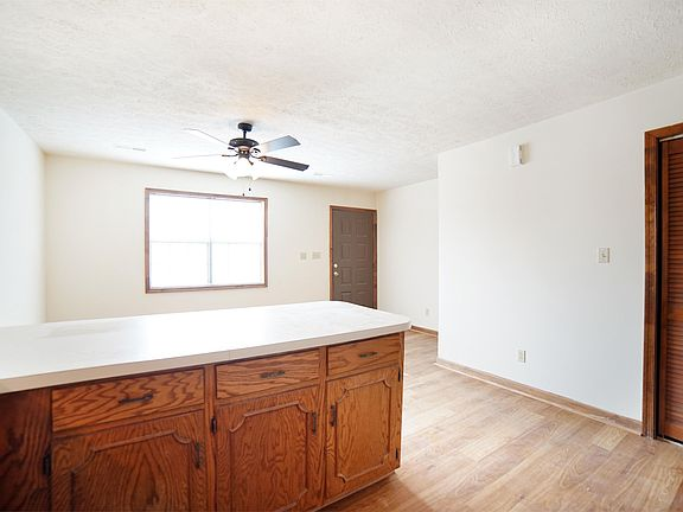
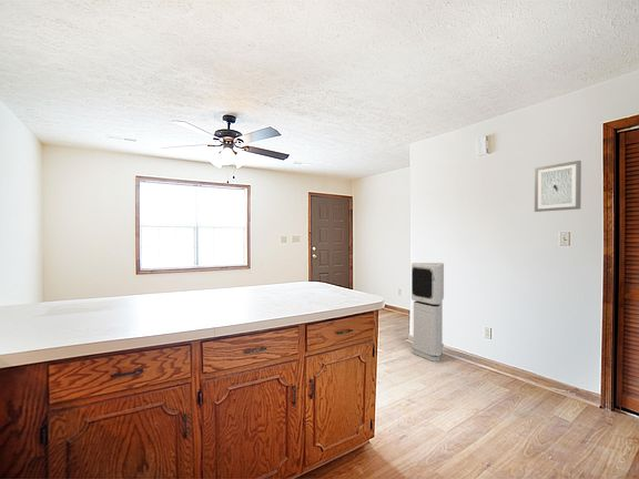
+ wall art [534,160,582,213]
+ air purifier [410,262,445,363]
